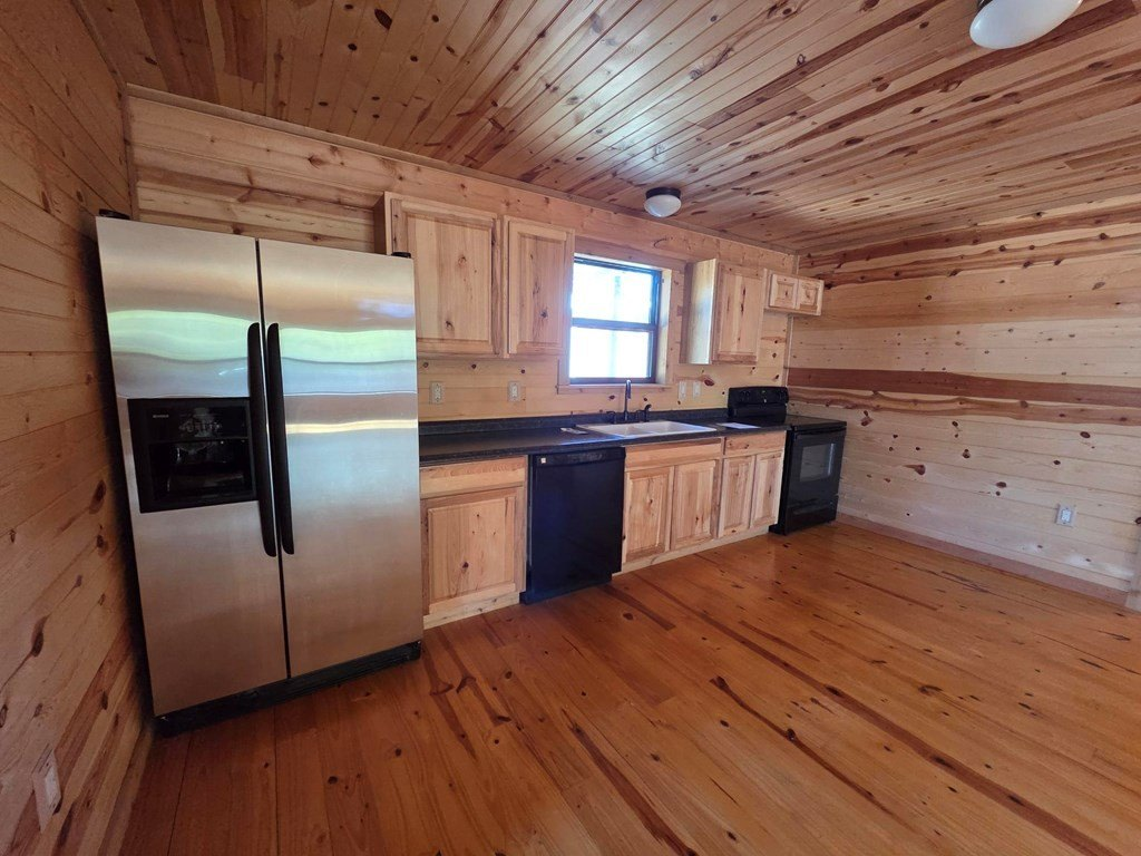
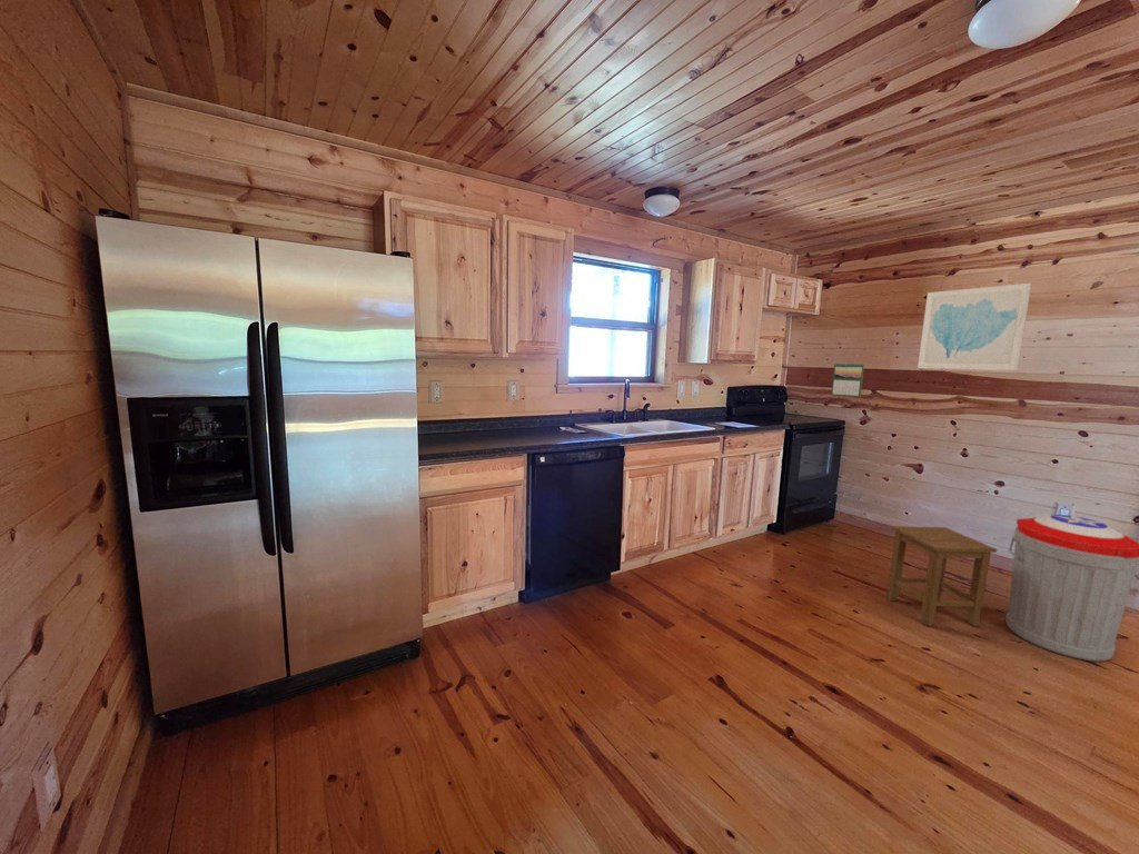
+ stool [885,525,998,627]
+ trash can [1004,514,1139,662]
+ calendar [830,361,865,398]
+ wall art [917,282,1032,371]
